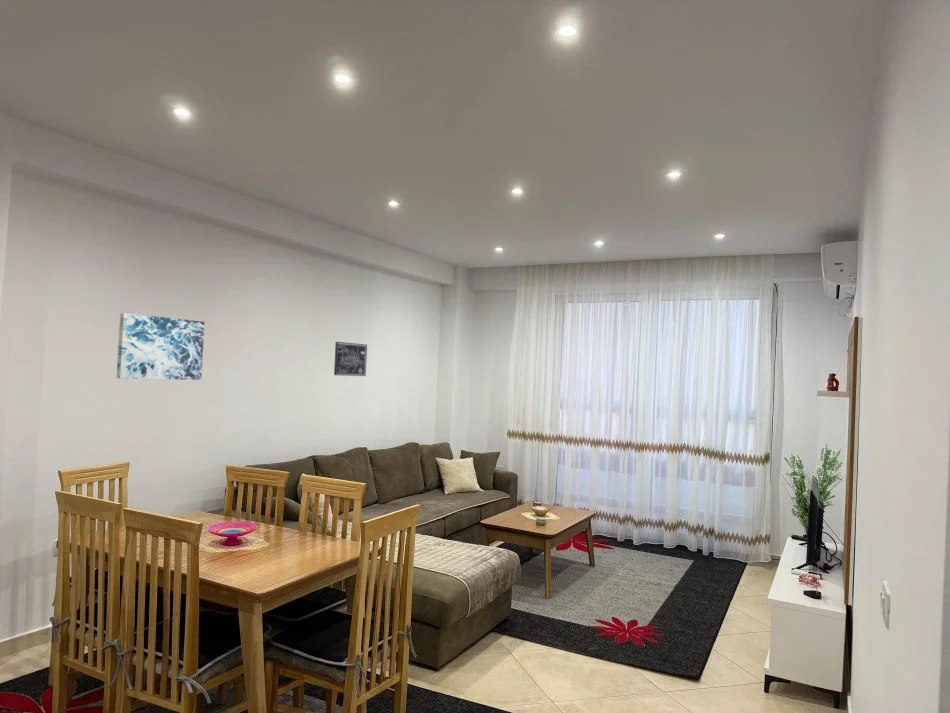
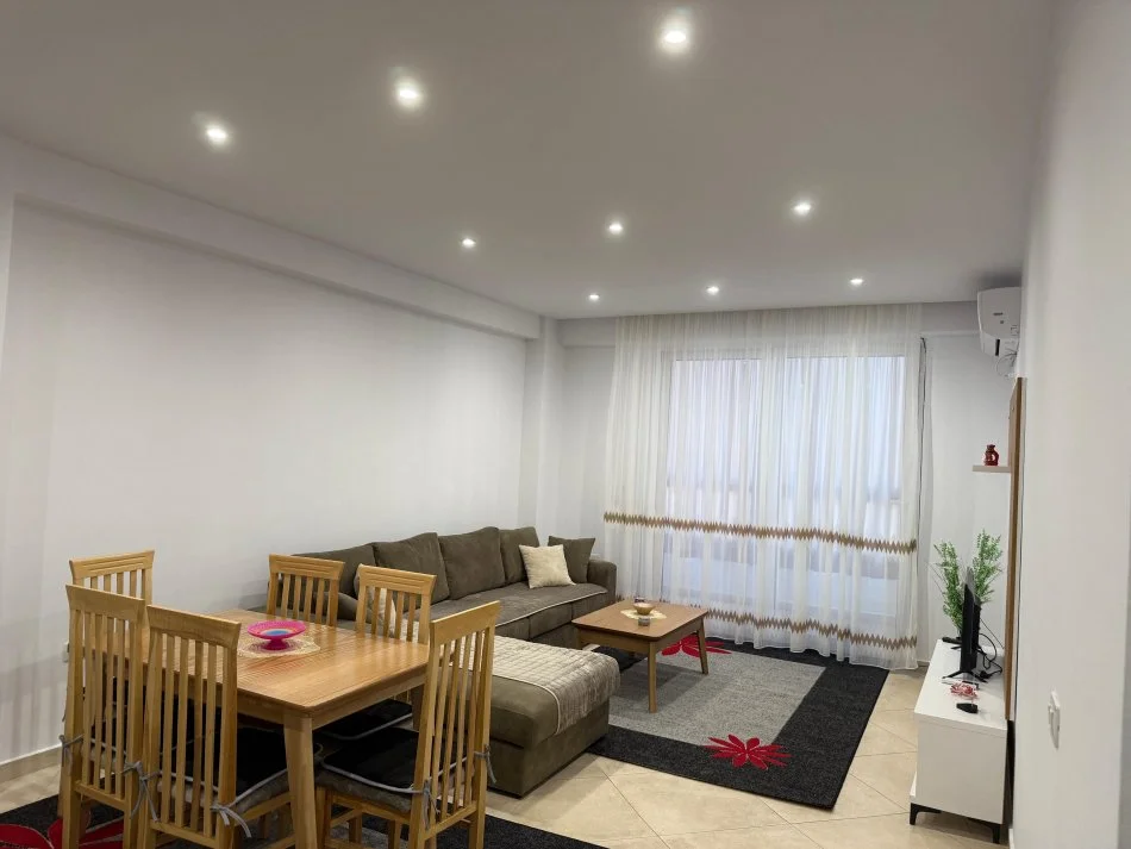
- wall art [333,341,368,377]
- wall art [116,312,206,381]
